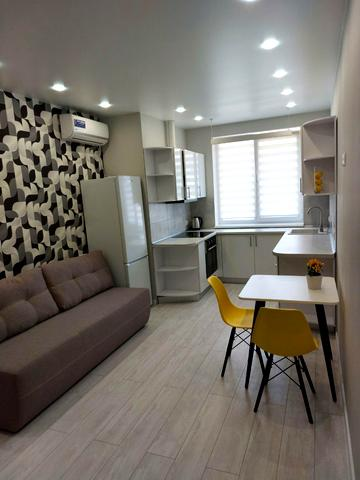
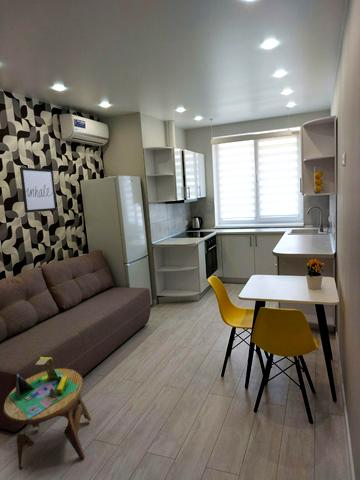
+ side table [2,356,92,471]
+ wall art [19,166,58,214]
